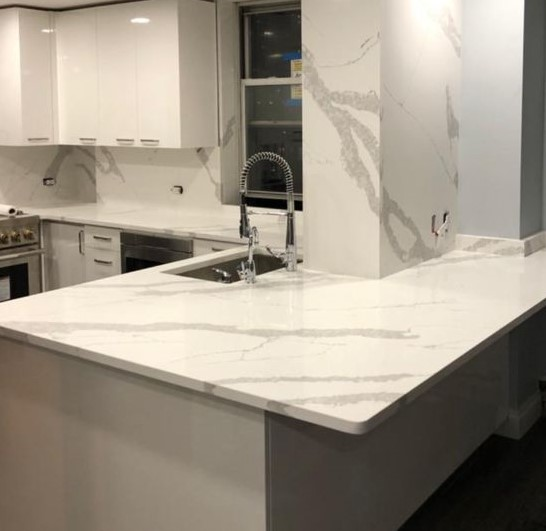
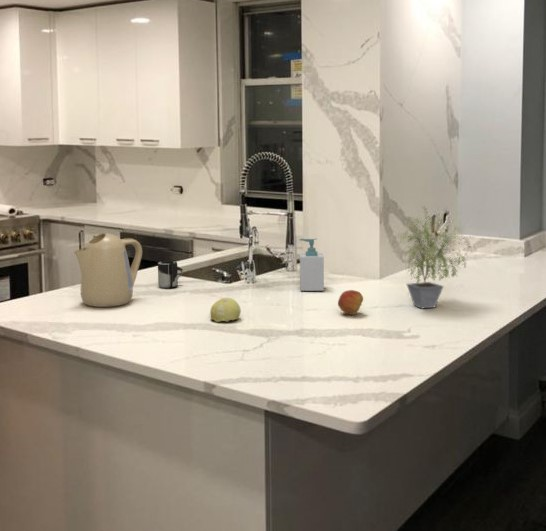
+ fruit [337,289,364,316]
+ potted plant [392,205,476,309]
+ fruit [209,297,242,323]
+ soap bottle [299,237,325,292]
+ kettle [73,232,143,308]
+ cup [157,260,184,289]
